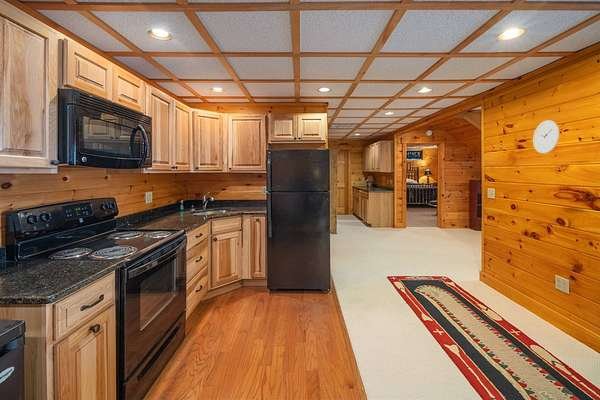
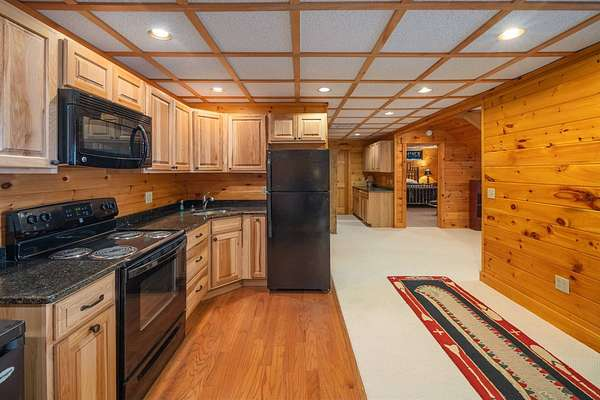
- wall clock [532,119,560,155]
